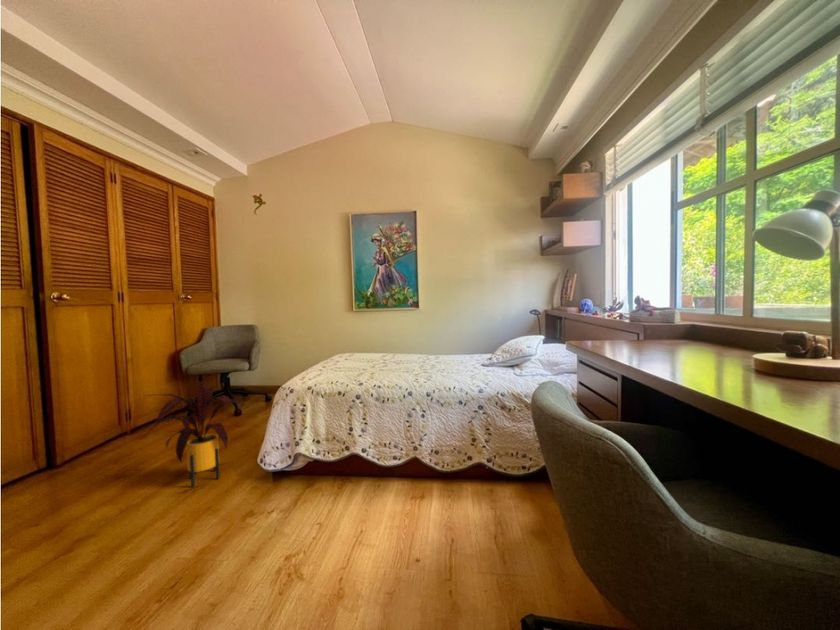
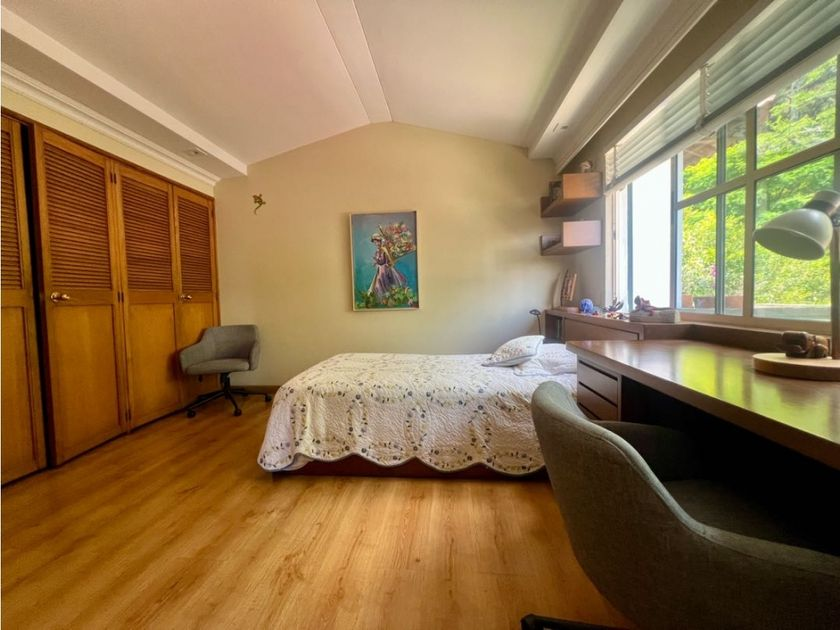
- house plant [140,380,248,488]
